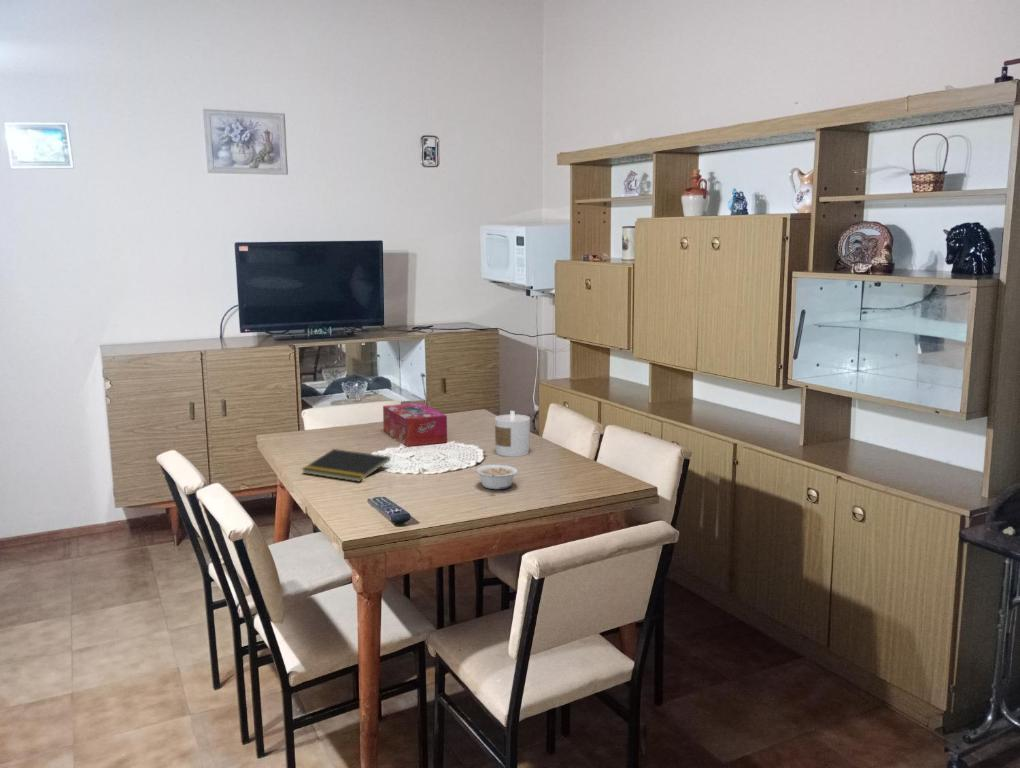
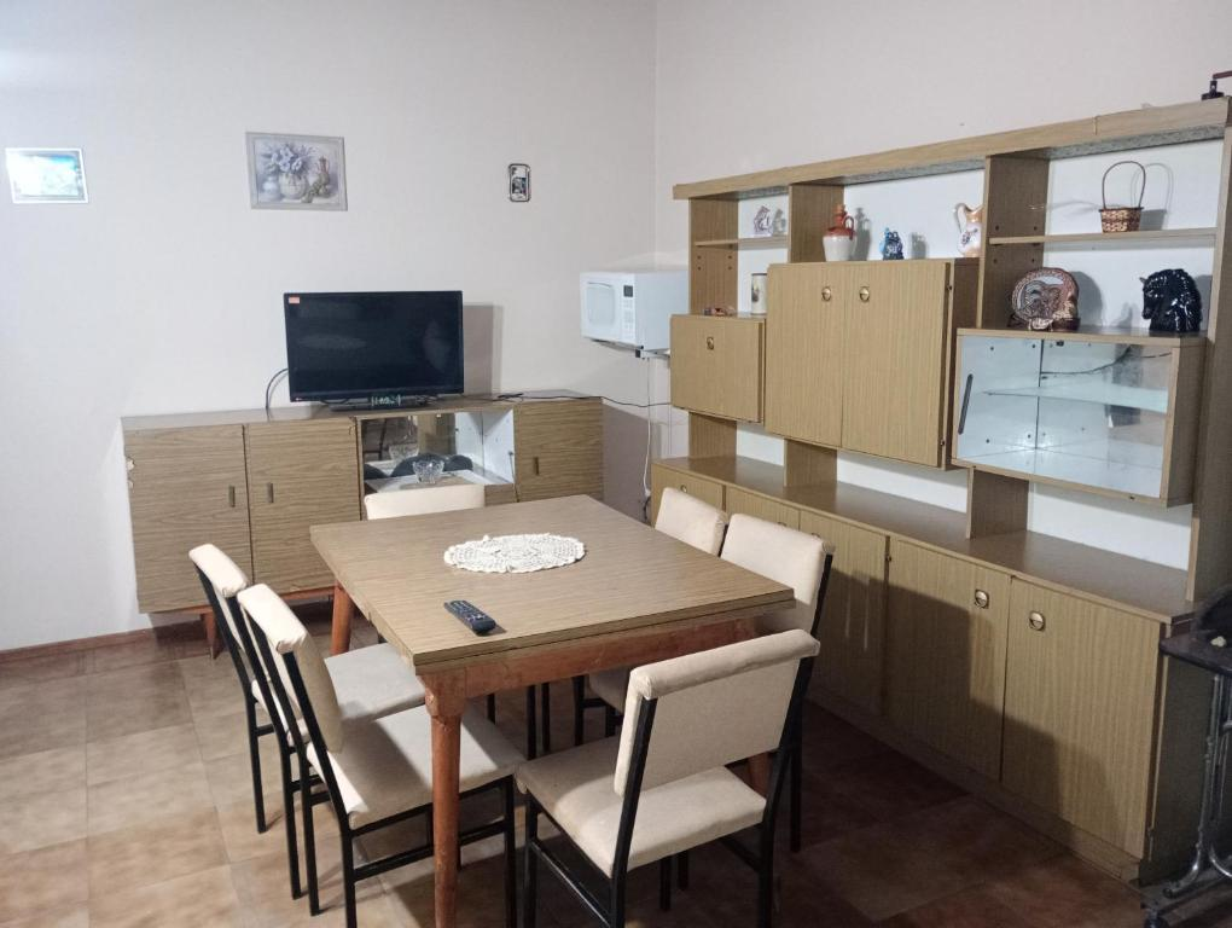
- legume [475,464,518,490]
- notepad [301,448,391,483]
- candle [494,410,531,458]
- tissue box [382,402,448,447]
